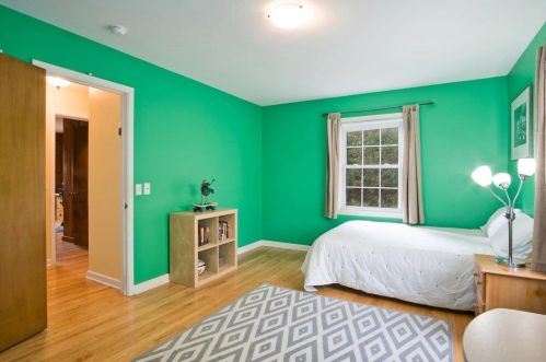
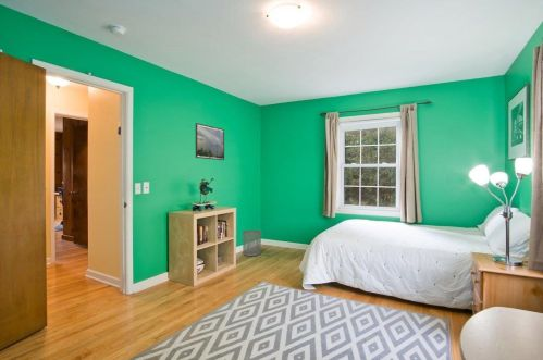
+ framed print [195,122,225,161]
+ waste bin [242,229,262,257]
